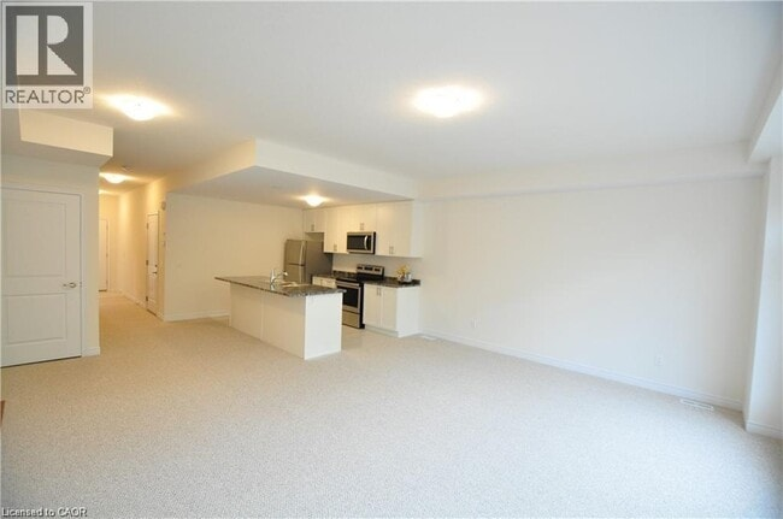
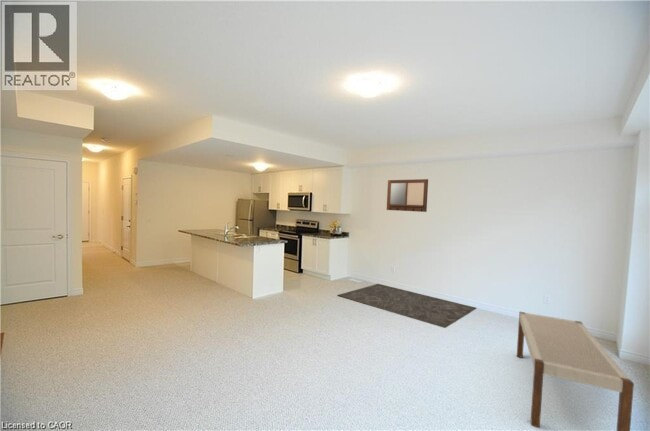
+ writing board [386,178,429,213]
+ rug [336,283,477,329]
+ bench [516,311,635,431]
